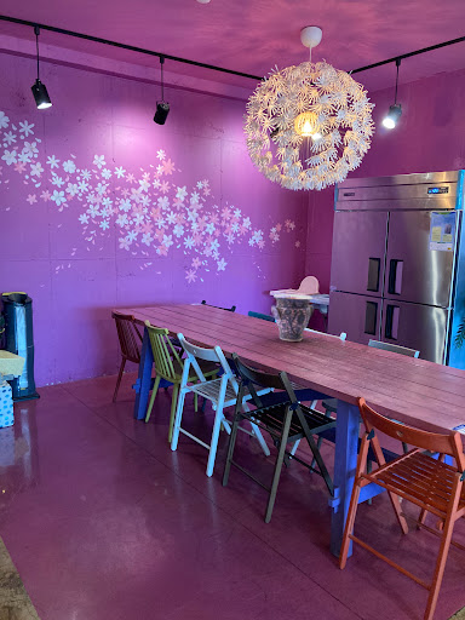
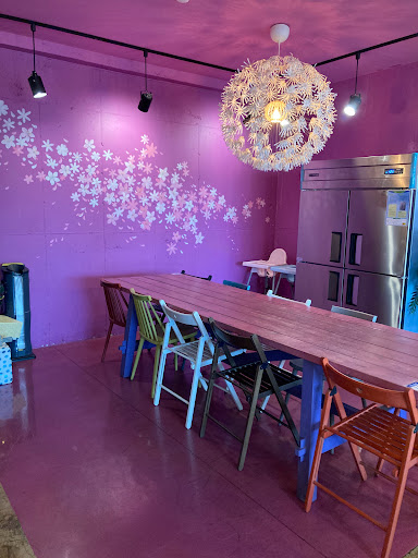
- vase [270,293,315,343]
